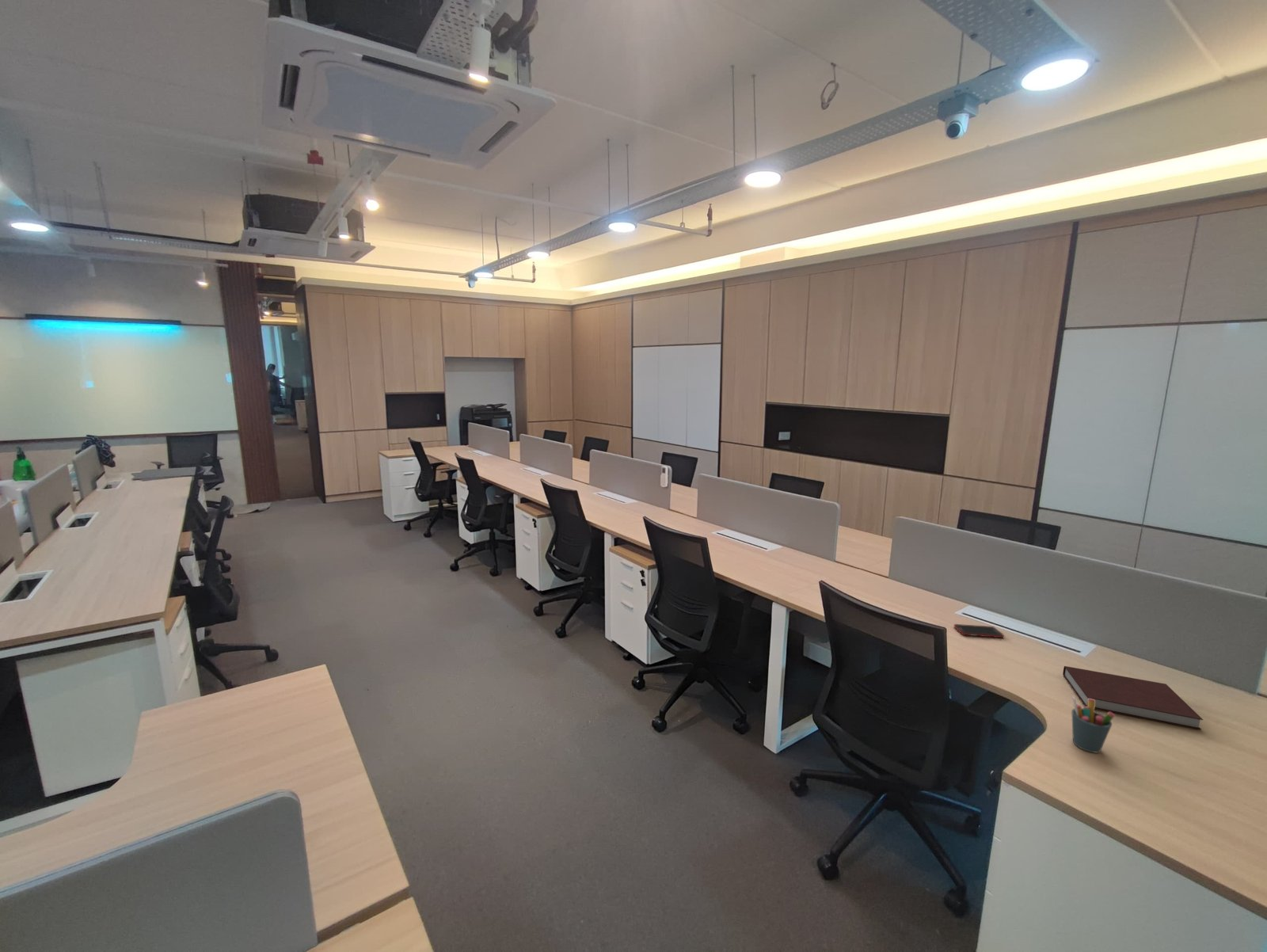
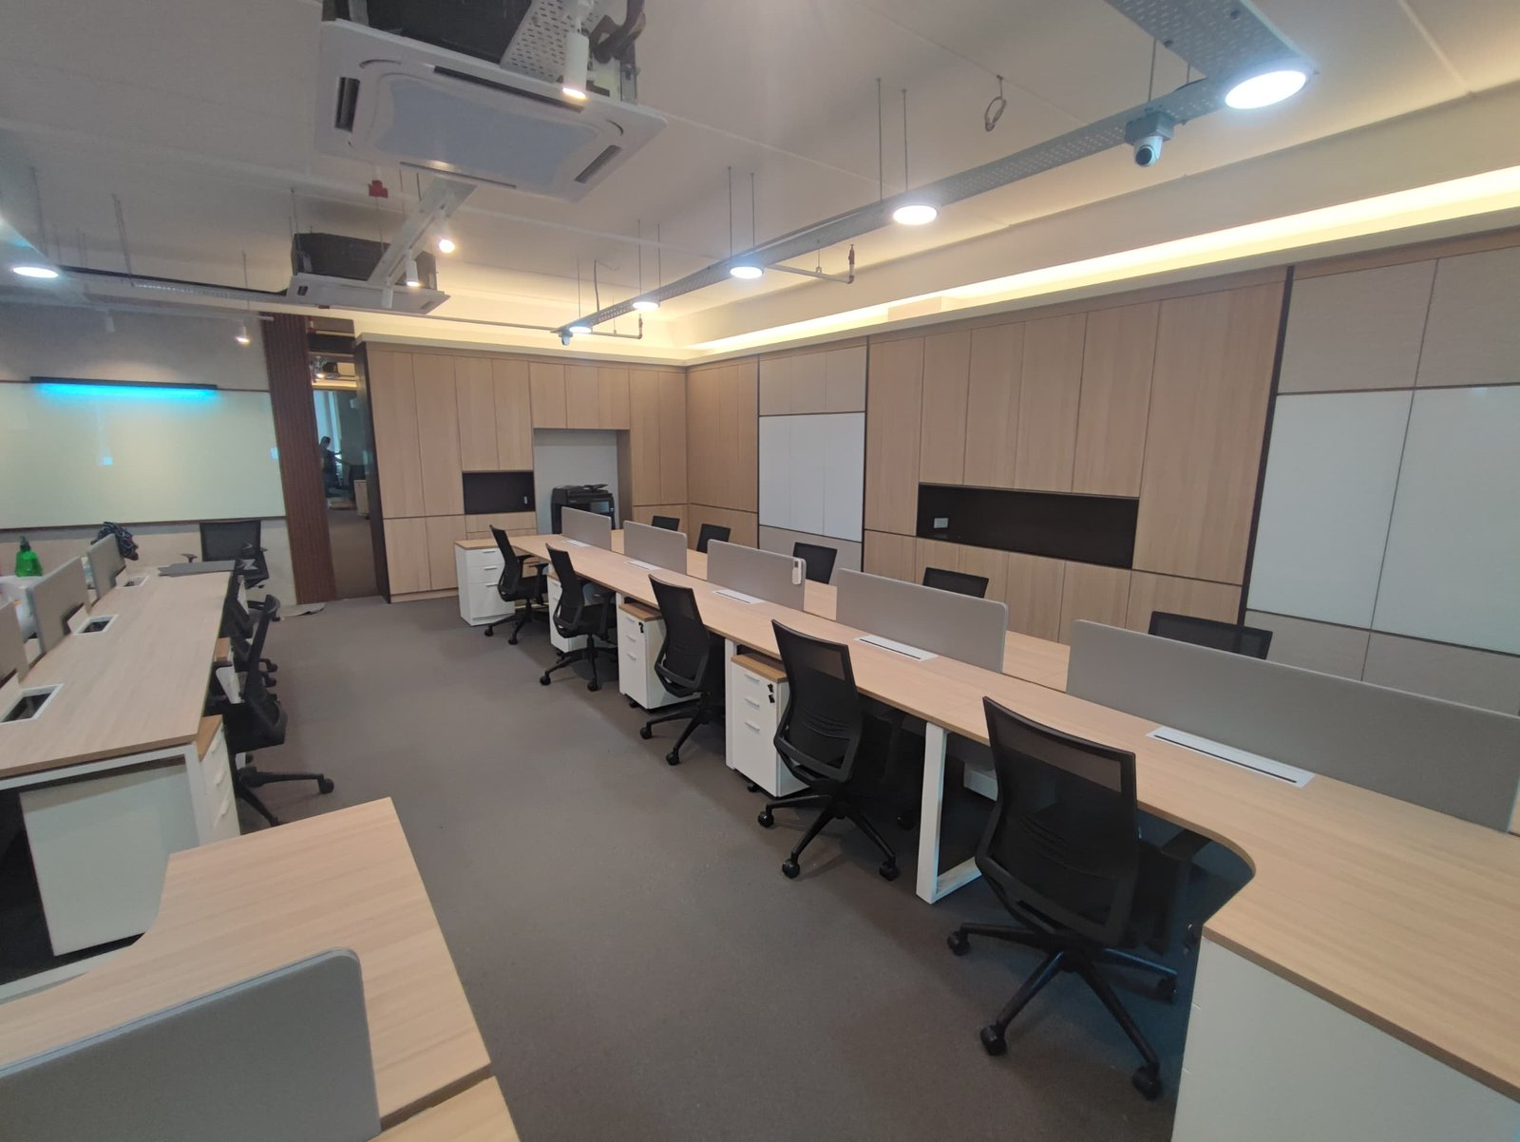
- cell phone [953,623,1005,638]
- notebook [1062,665,1204,730]
- pen holder [1071,695,1116,754]
